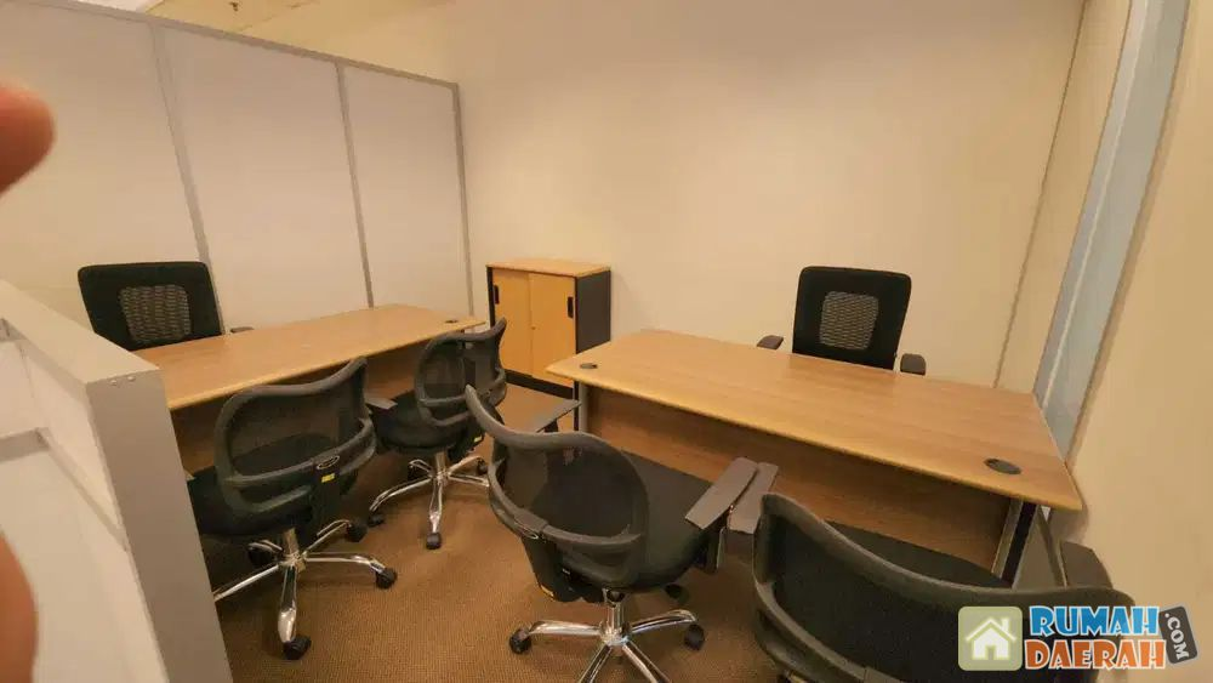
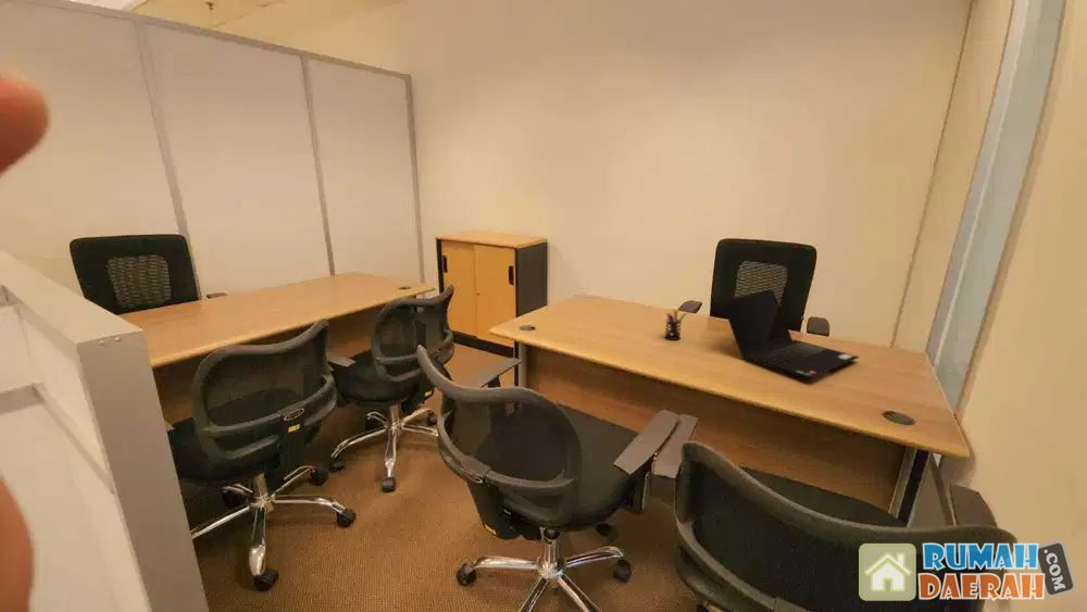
+ pen holder [664,308,687,341]
+ laptop computer [721,288,860,380]
